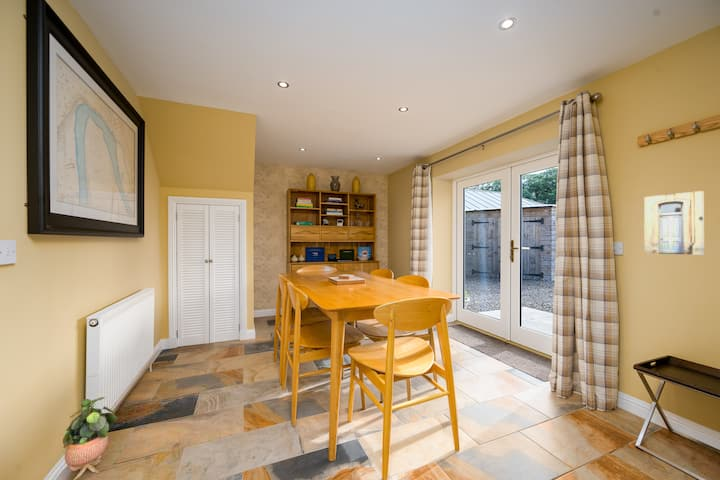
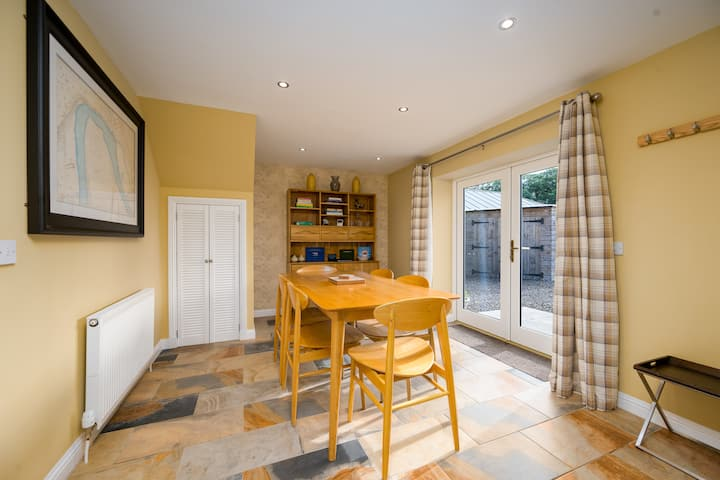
- wall art [643,190,705,256]
- potted plant [62,396,118,480]
